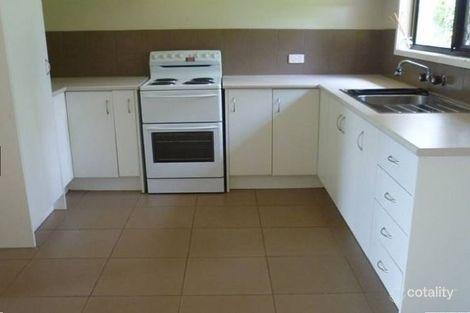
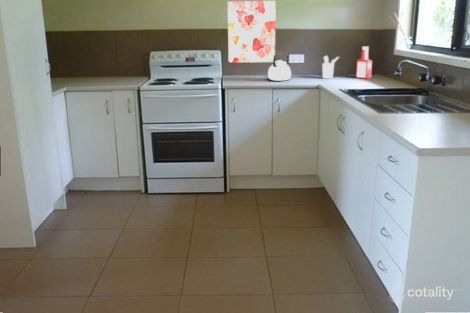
+ kettle [267,51,292,82]
+ utensil holder [321,55,340,80]
+ soap bottle [355,46,373,80]
+ wall art [227,0,277,64]
